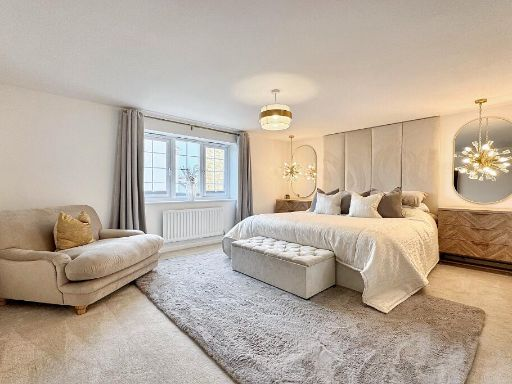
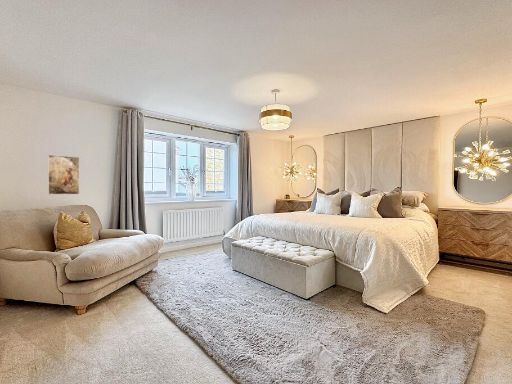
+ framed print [47,154,80,196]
